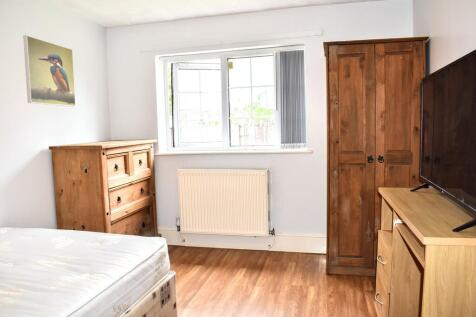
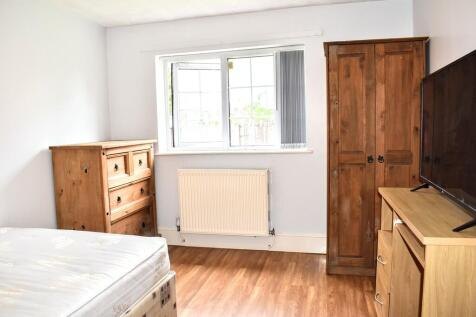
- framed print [22,34,77,108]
